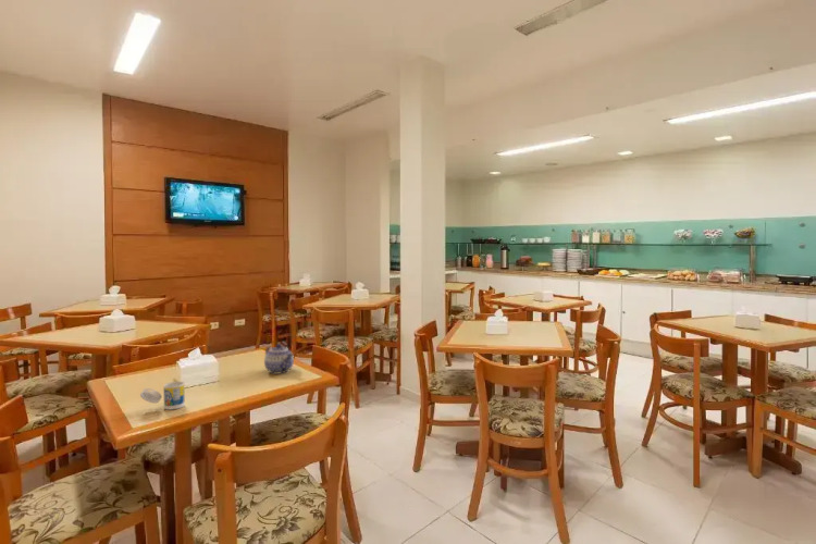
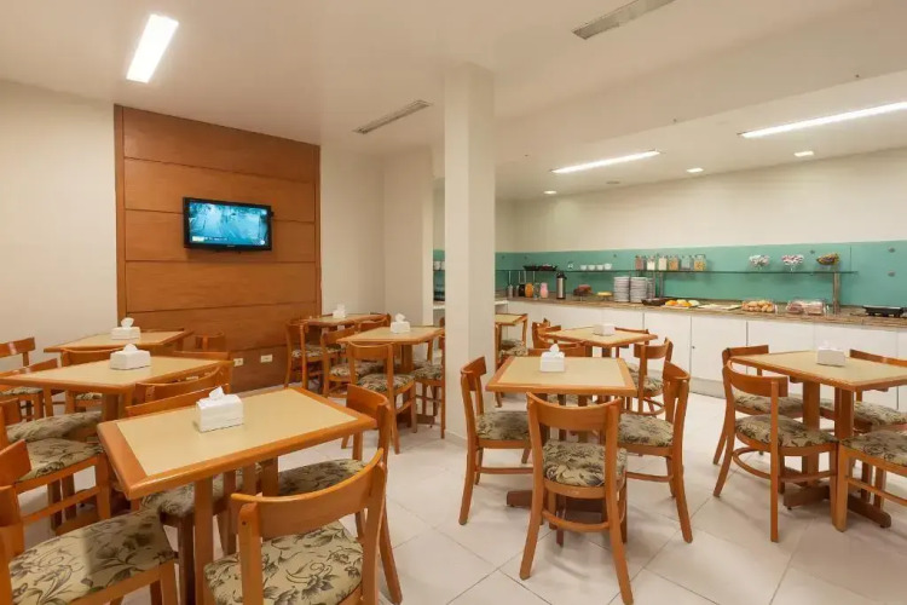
- teapot [263,343,295,374]
- cup [139,381,186,410]
